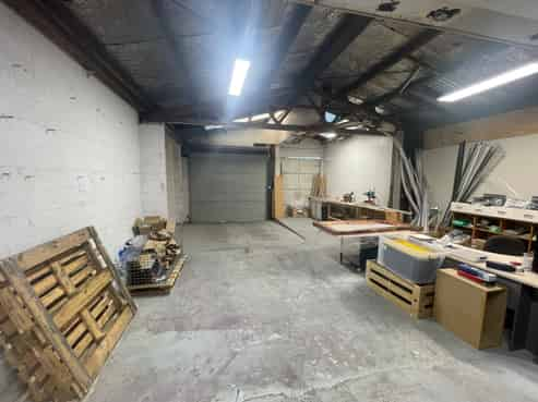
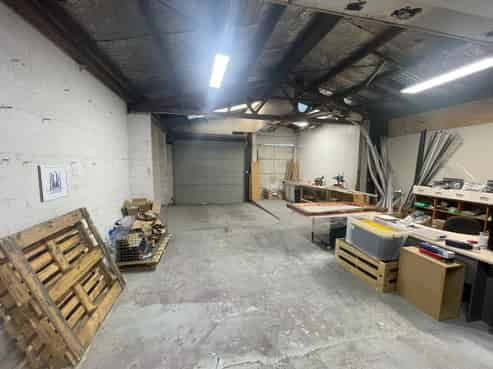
+ wall art [36,164,70,203]
